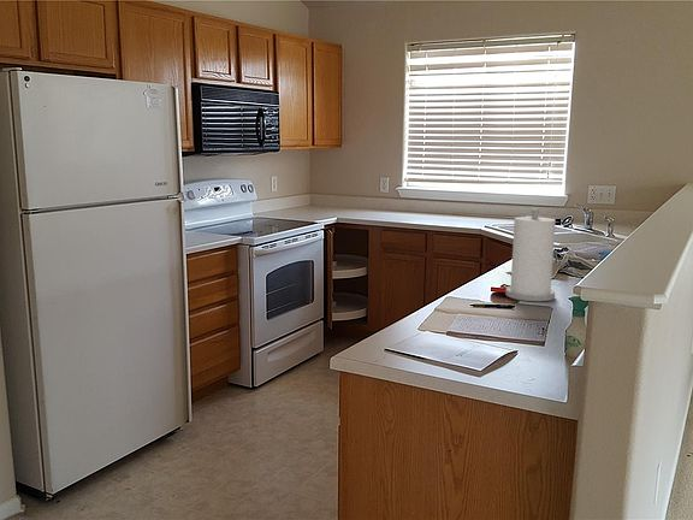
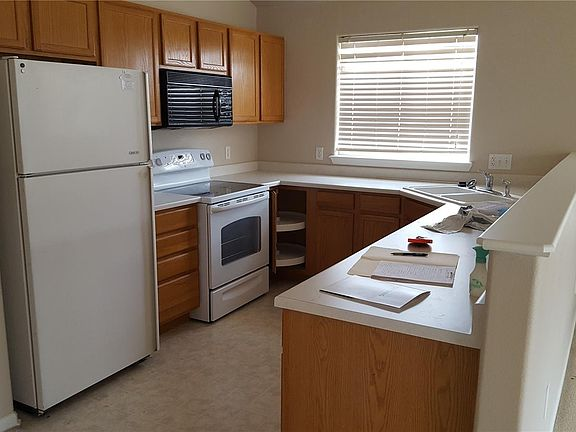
- paper towel [504,208,557,302]
